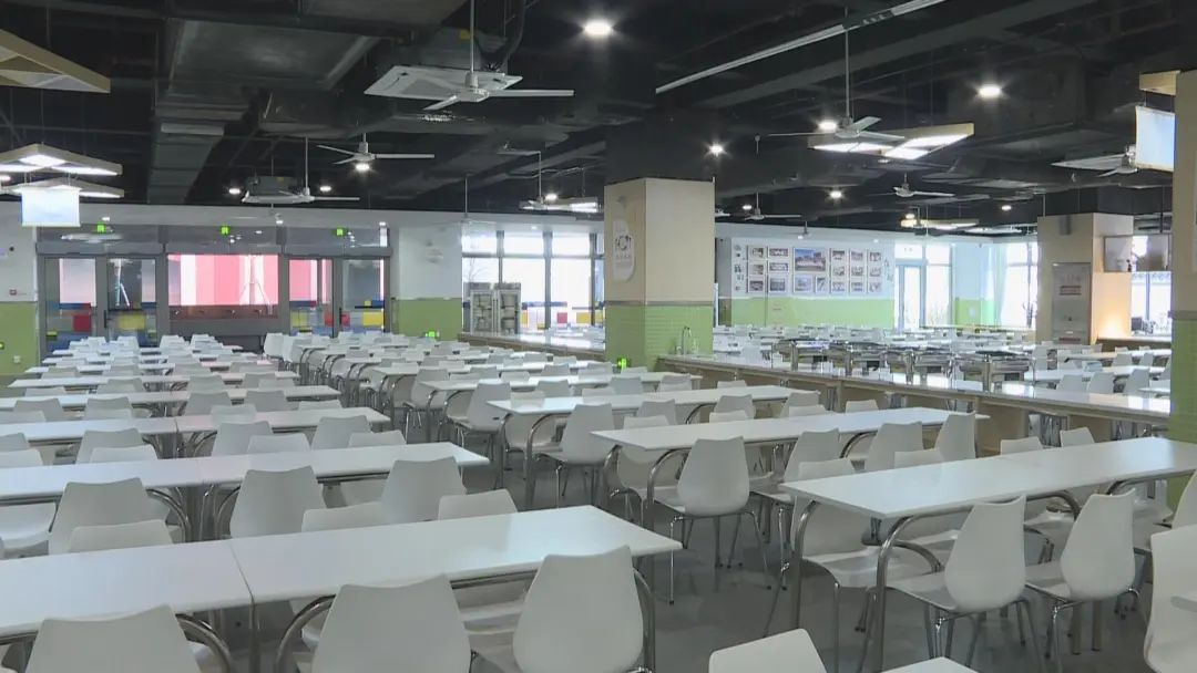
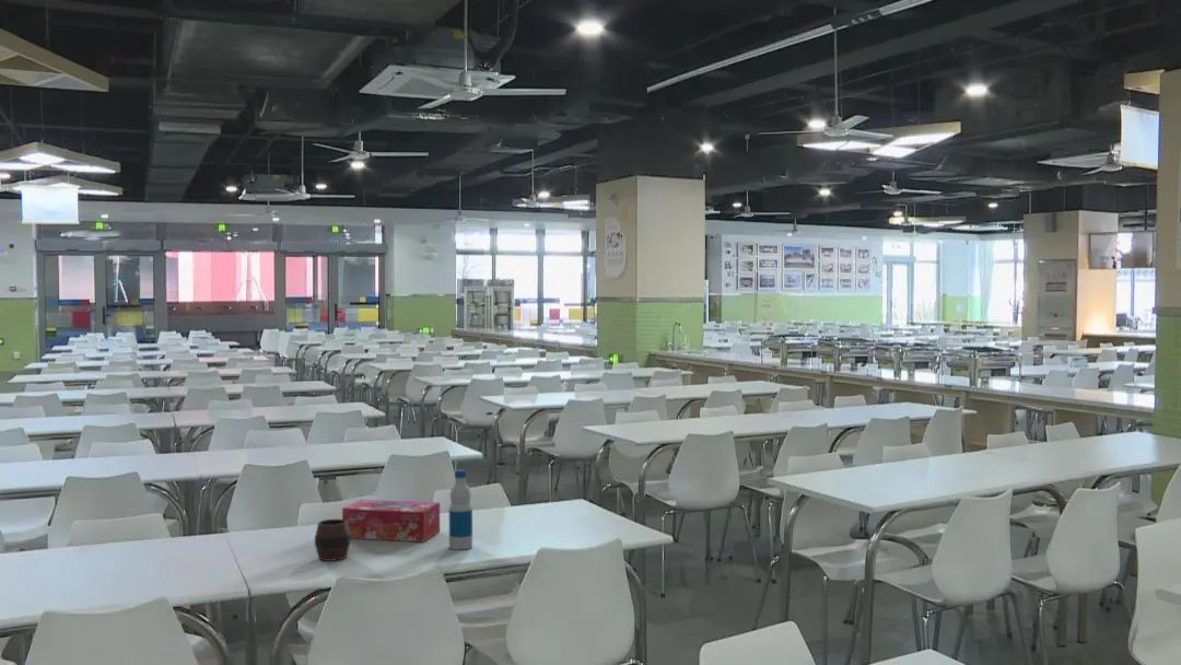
+ cup [314,518,352,562]
+ bottle [448,468,473,550]
+ tissue box [341,499,441,542]
